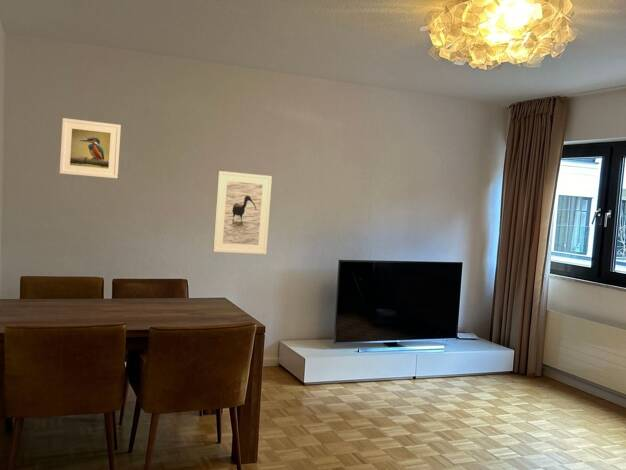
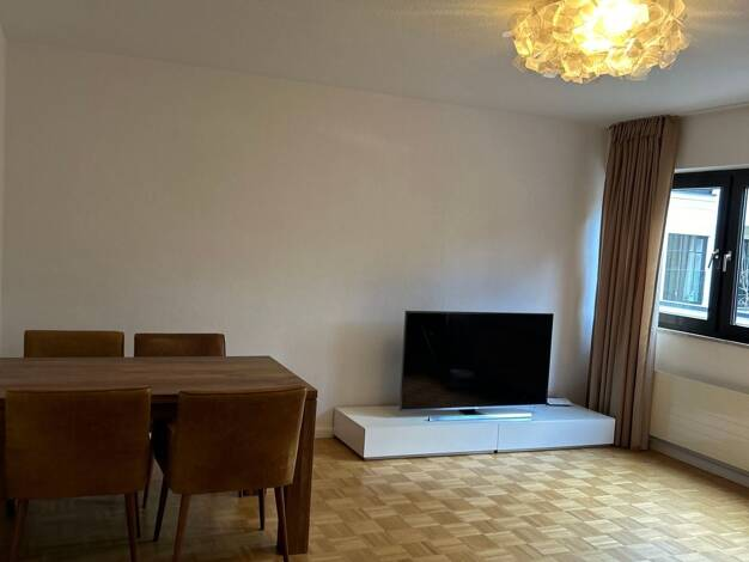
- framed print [58,117,122,179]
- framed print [212,170,273,255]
